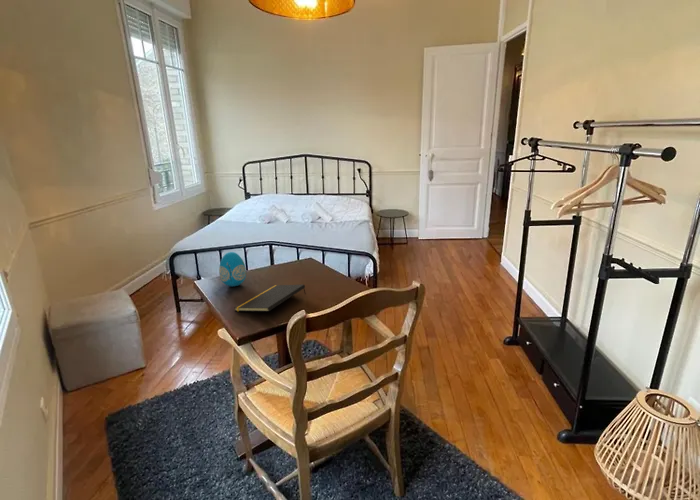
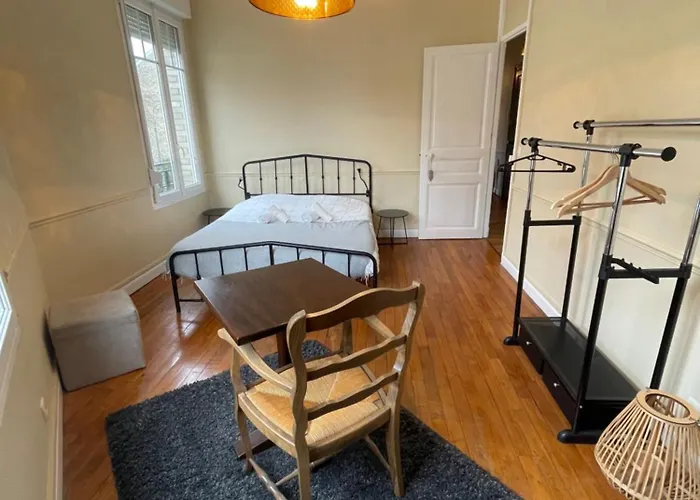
- notepad [233,284,307,312]
- decorative egg [218,251,247,287]
